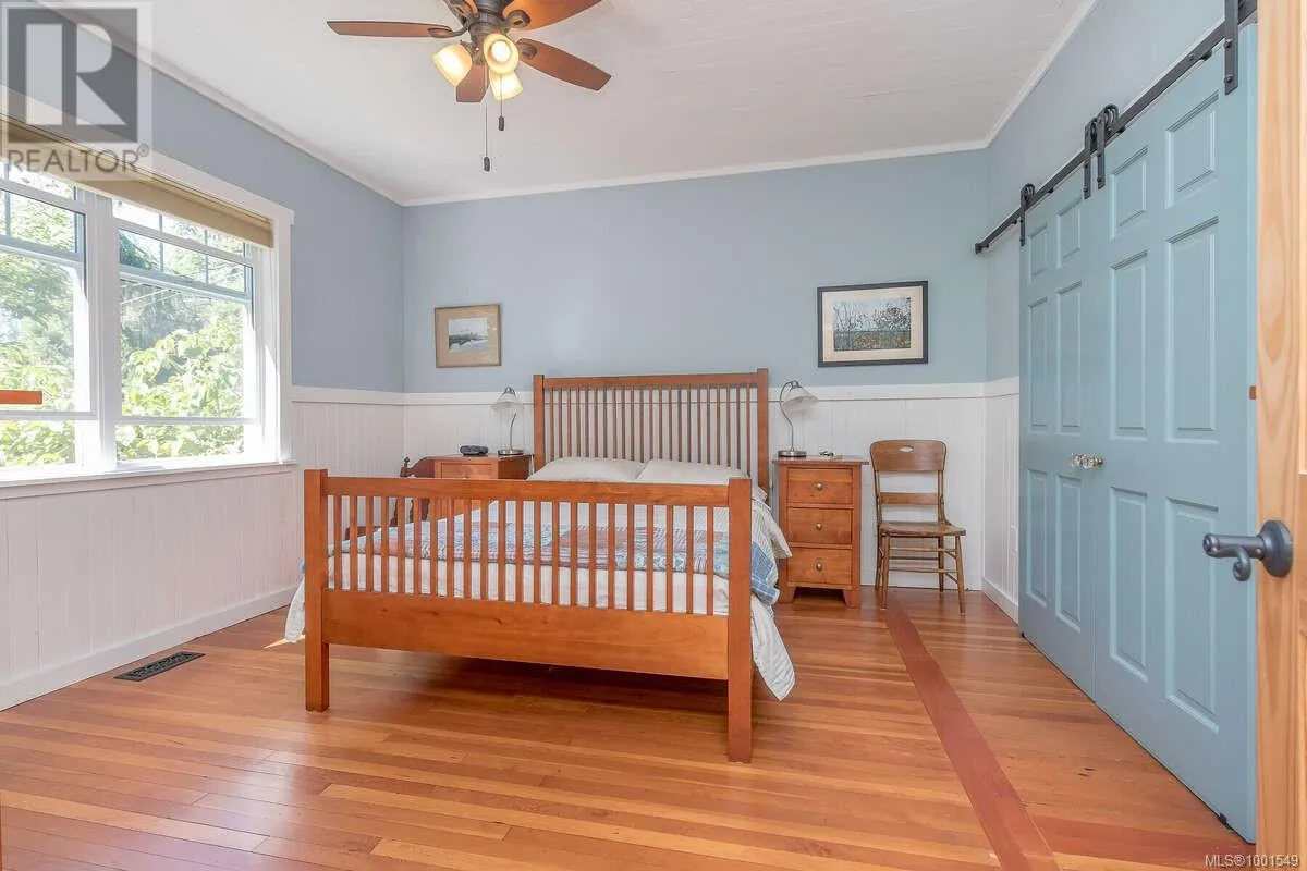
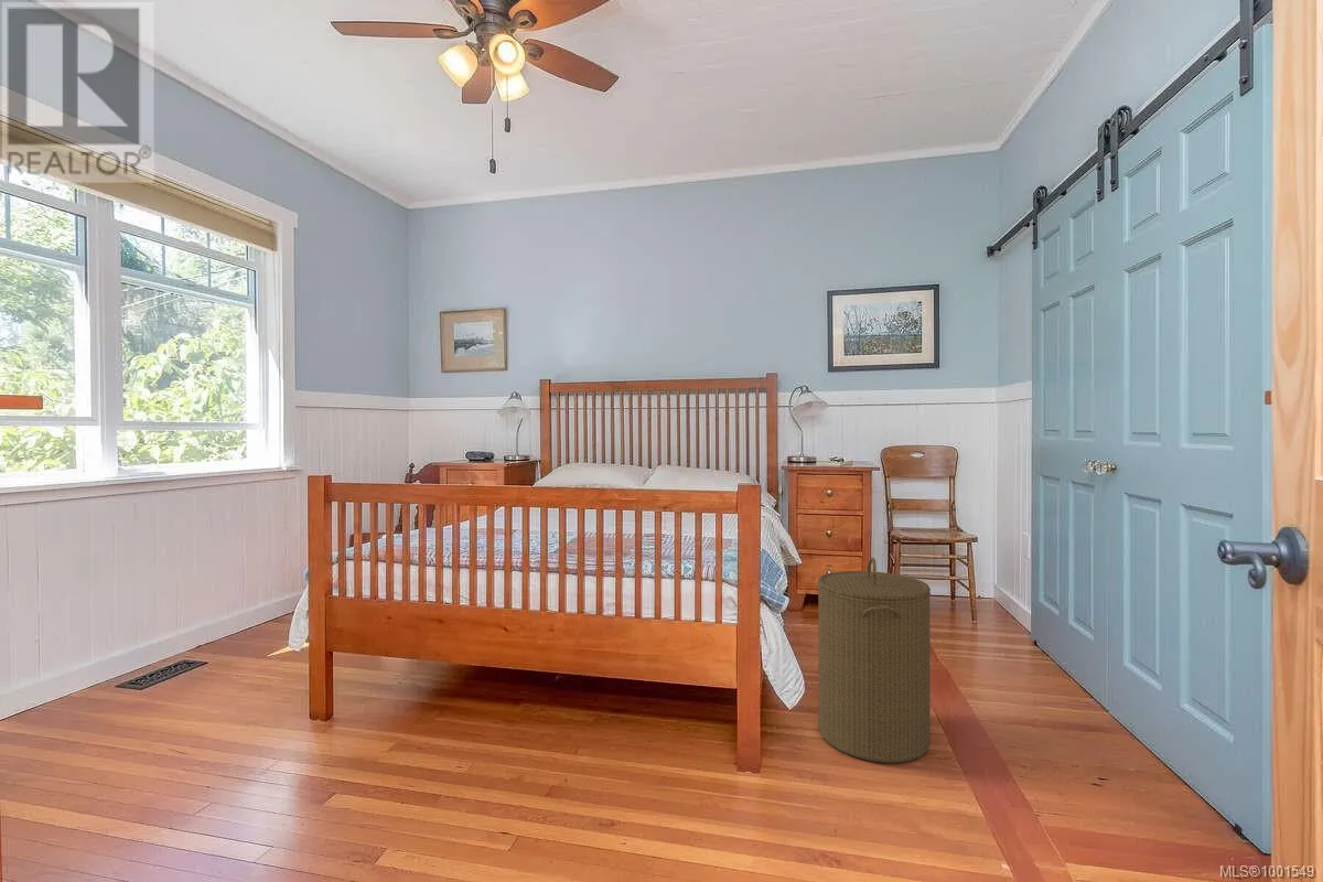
+ laundry hamper [817,557,932,764]
